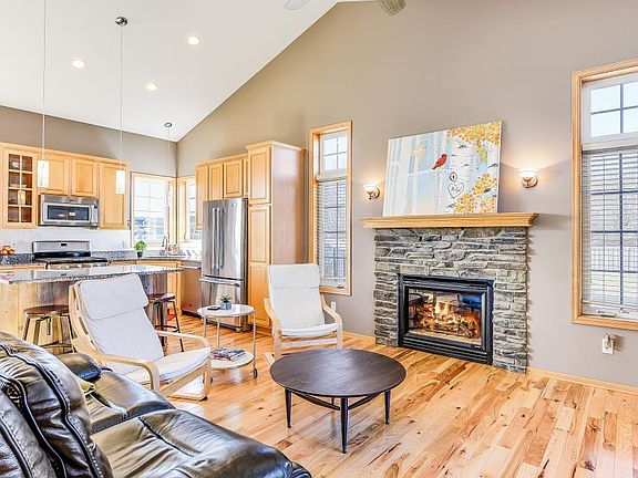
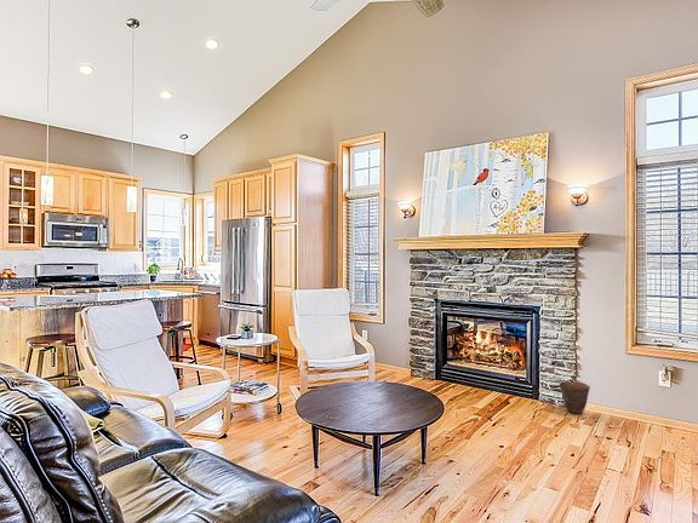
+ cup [559,380,591,415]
